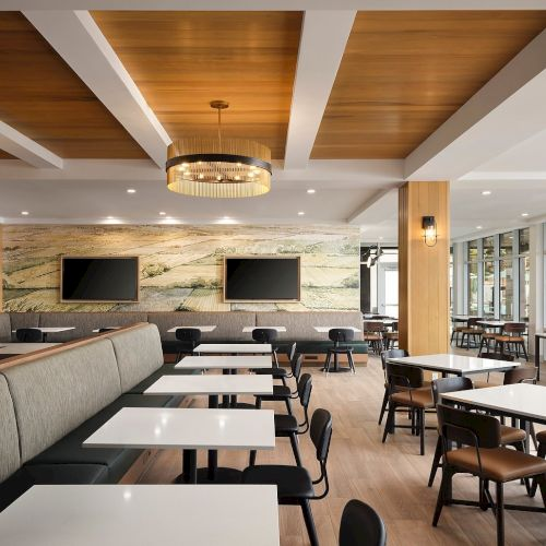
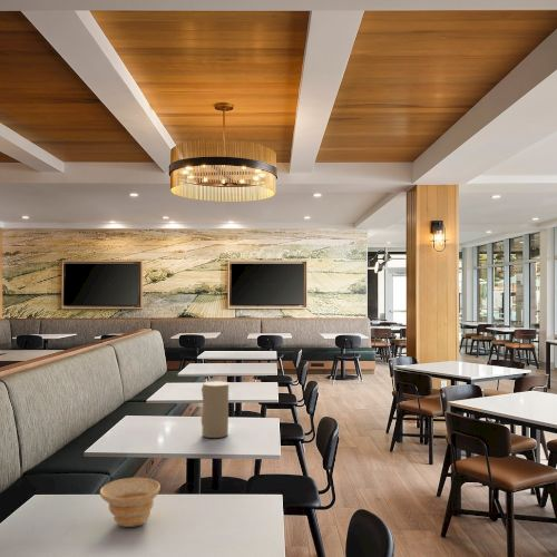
+ bowl [99,477,162,528]
+ decorative vase [201,381,229,439]
